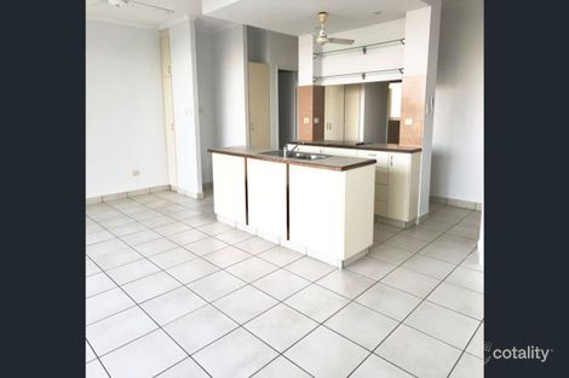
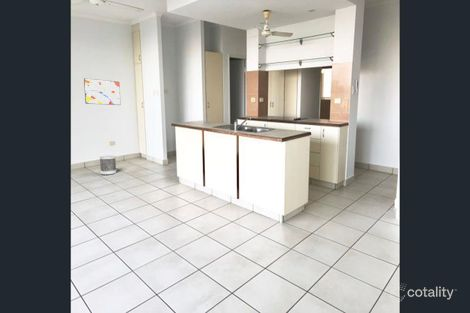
+ wastebasket [99,155,117,176]
+ wall art [83,78,121,106]
